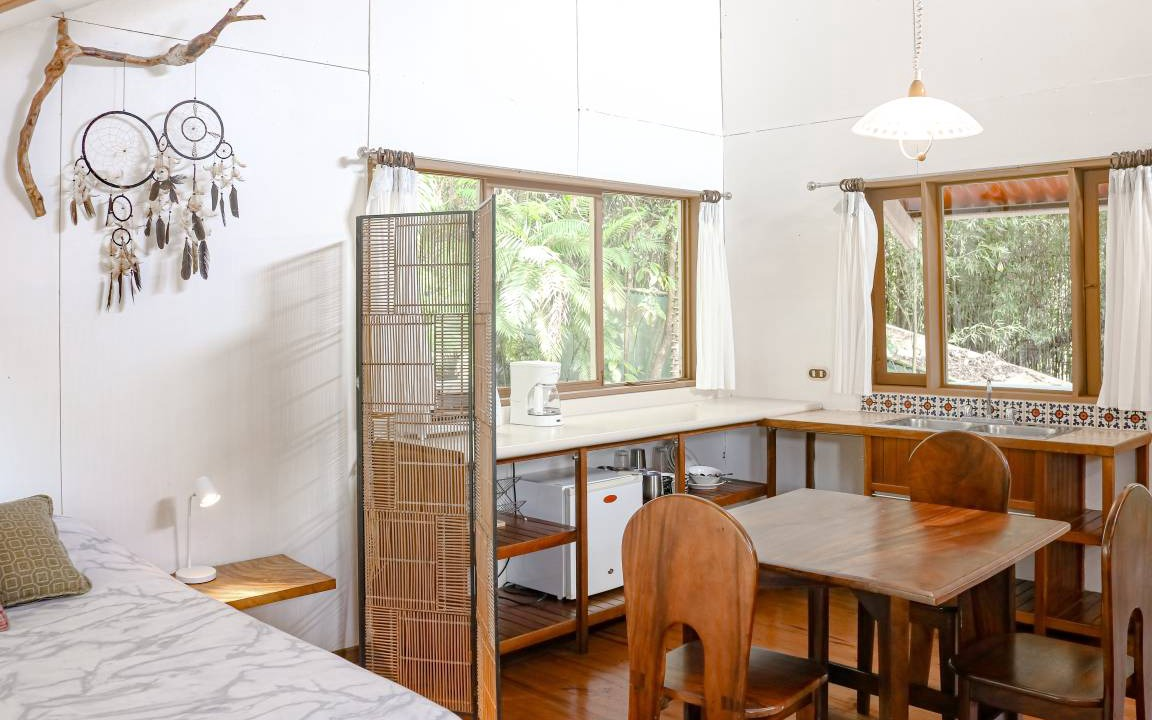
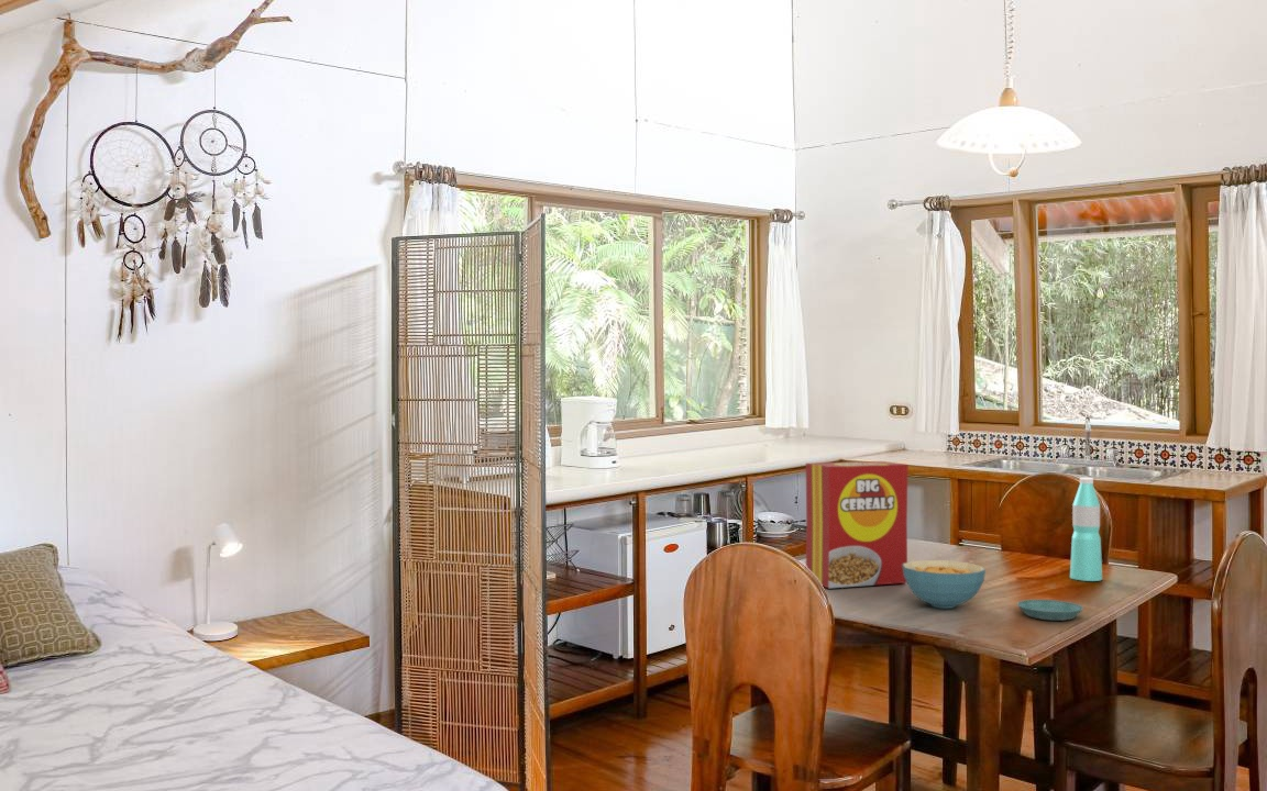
+ saucer [1016,599,1084,622]
+ cereal box [805,460,910,589]
+ cereal bowl [902,559,987,610]
+ water bottle [1069,477,1103,582]
